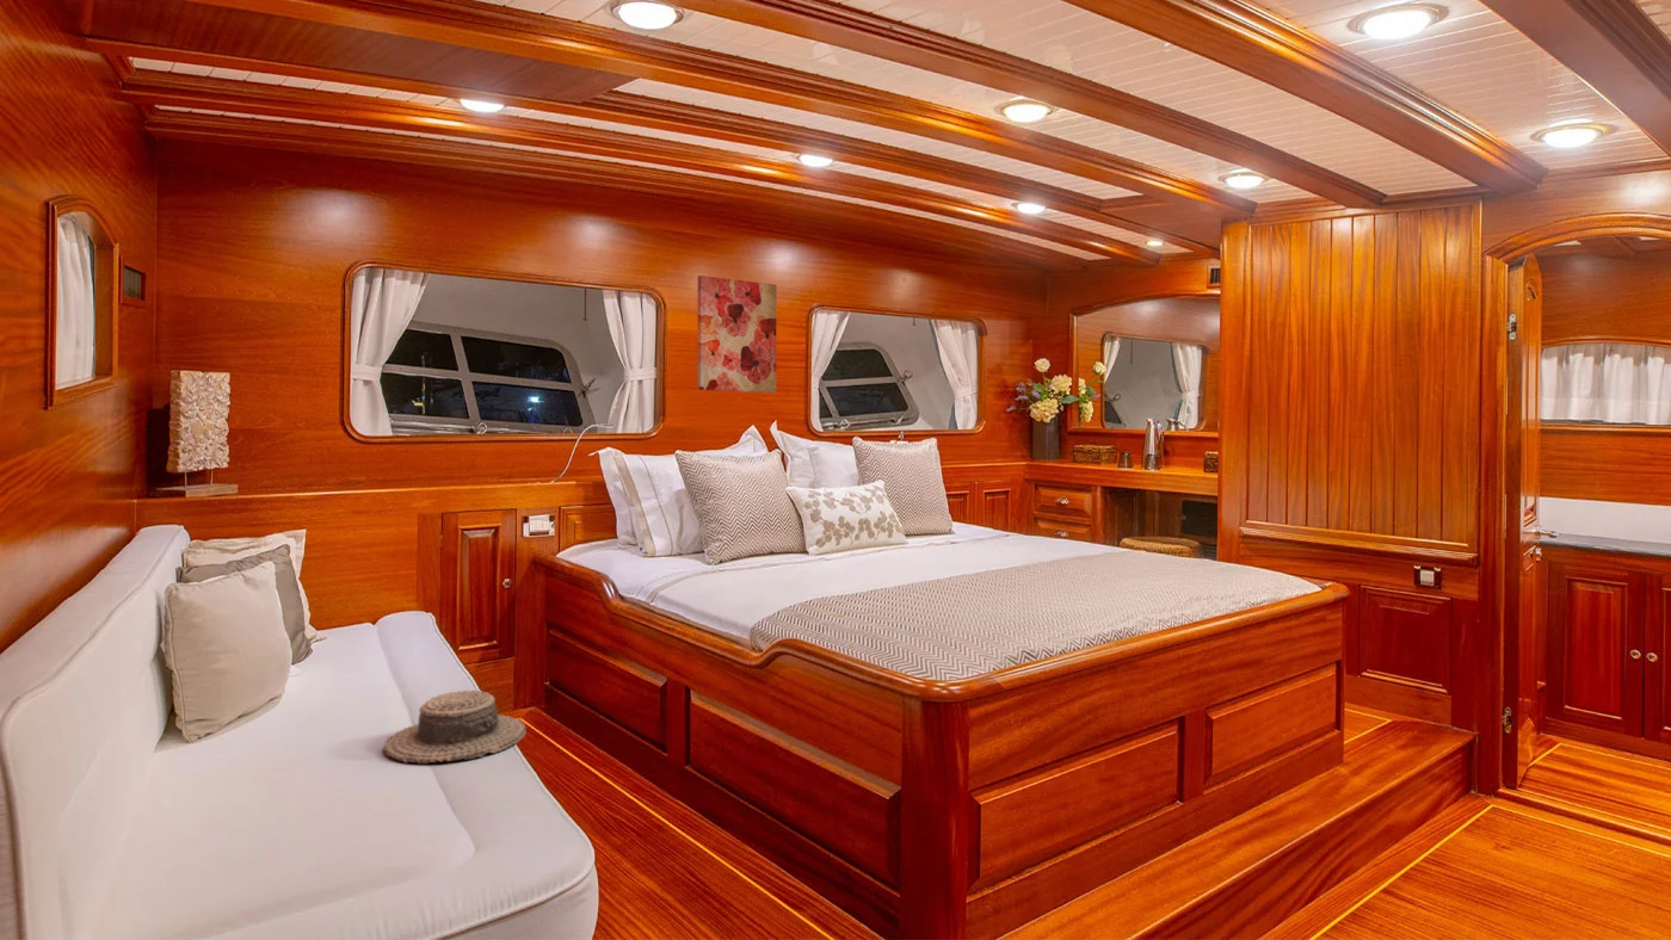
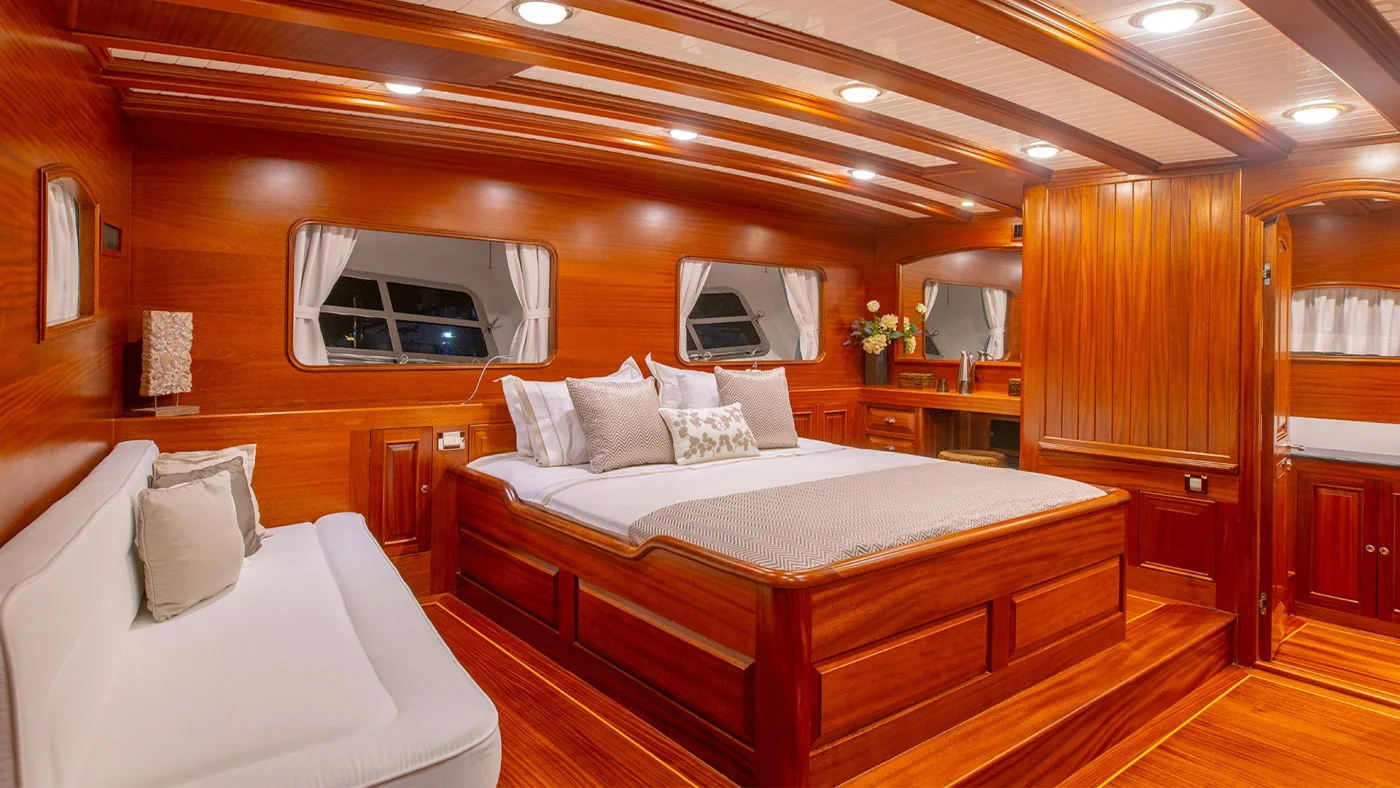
- wall art [697,274,778,394]
- boater hat [383,689,528,765]
